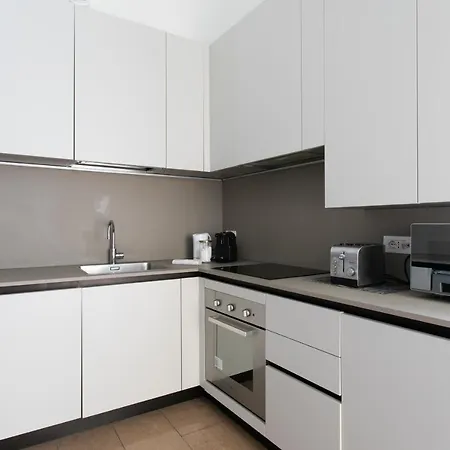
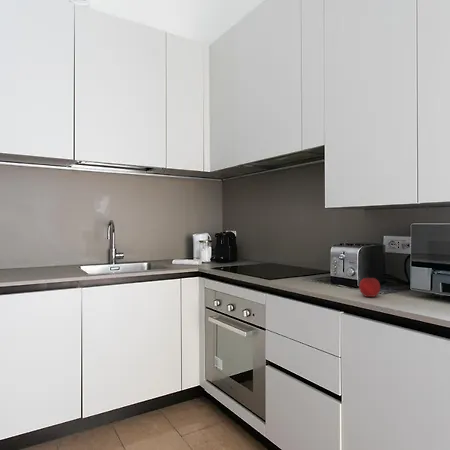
+ apple [358,274,381,298]
